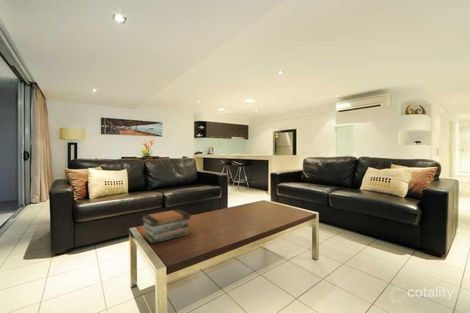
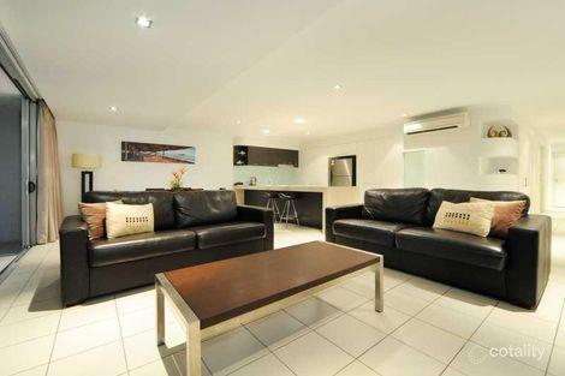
- book stack [141,208,191,245]
